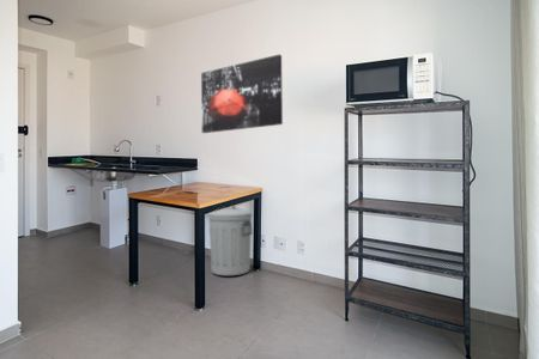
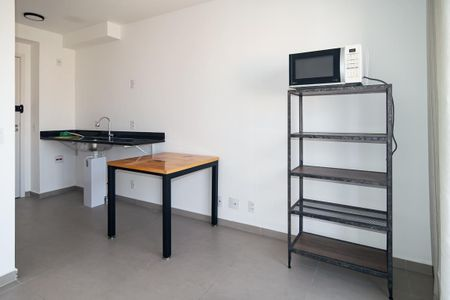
- wall art [200,53,284,134]
- trash can [207,205,254,276]
